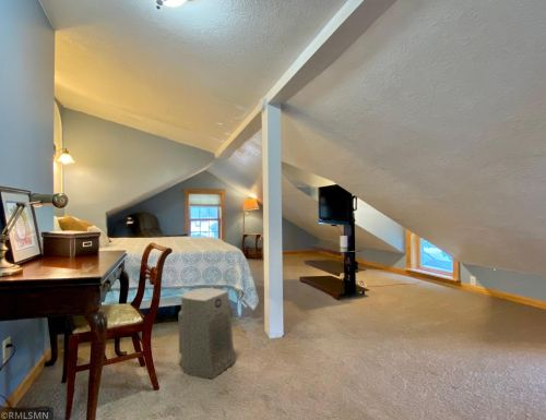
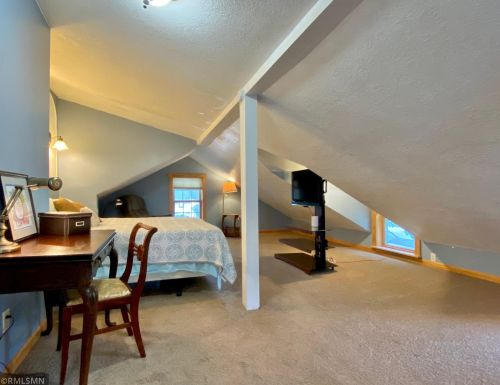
- fan [178,287,236,381]
